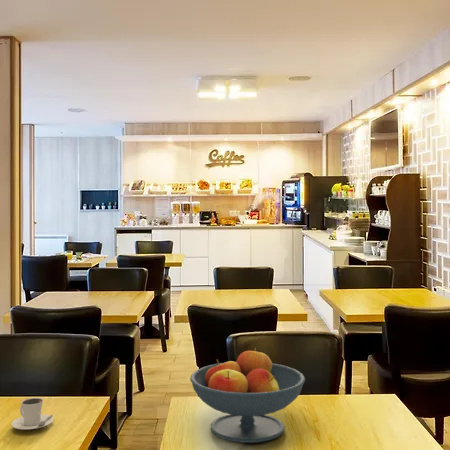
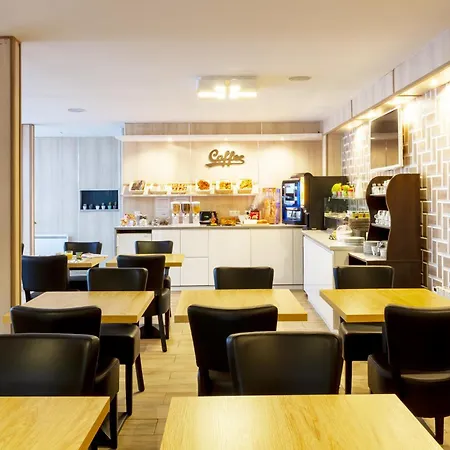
- fruit bowl [189,347,306,444]
- cappuccino [10,397,54,431]
